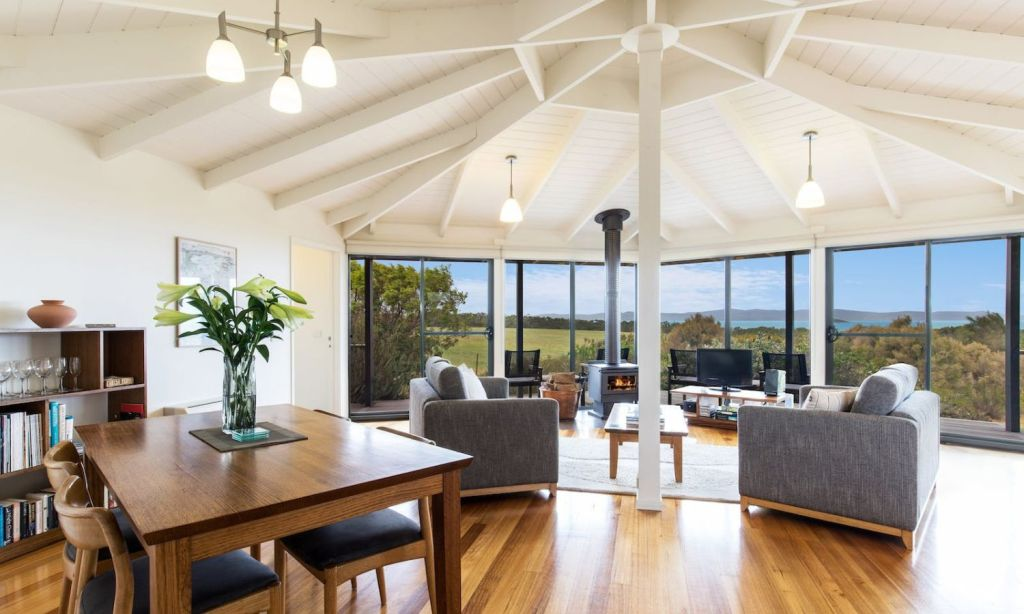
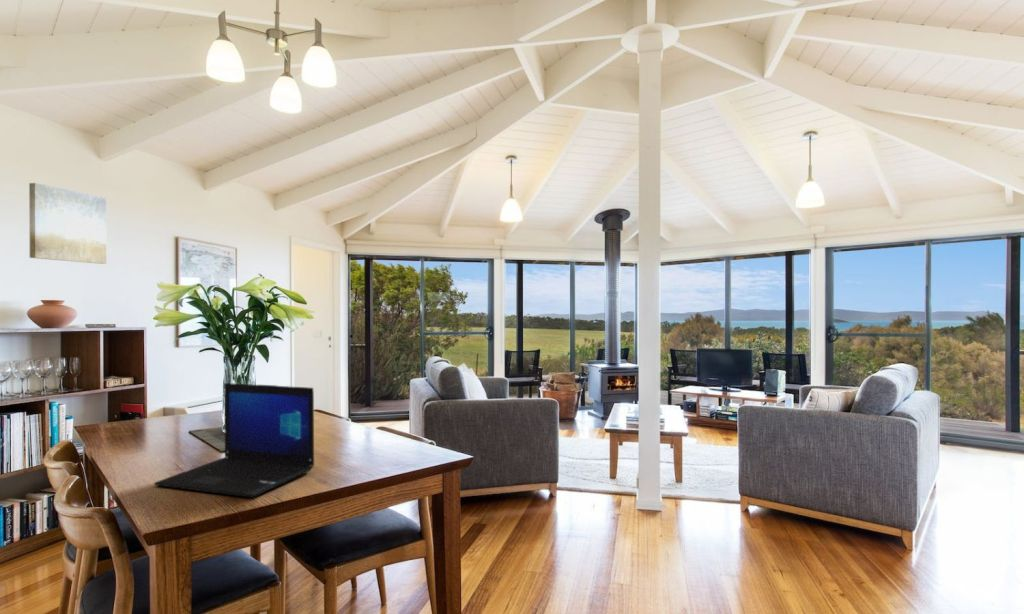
+ laptop [153,382,315,498]
+ wall art [28,182,107,265]
